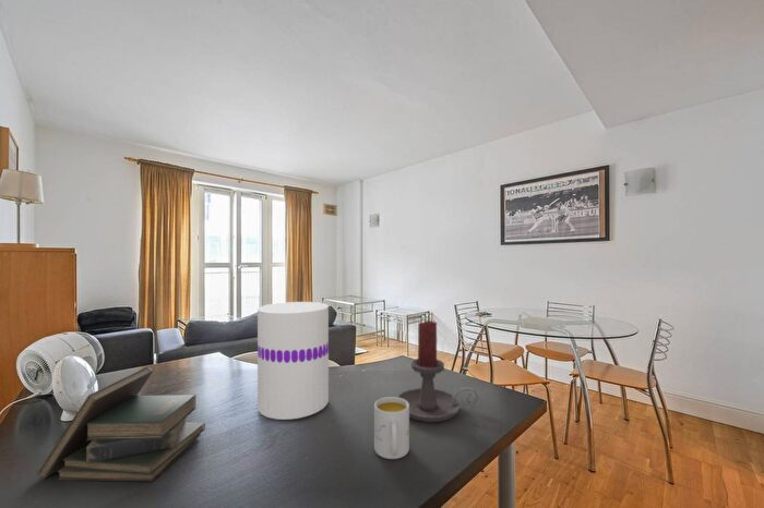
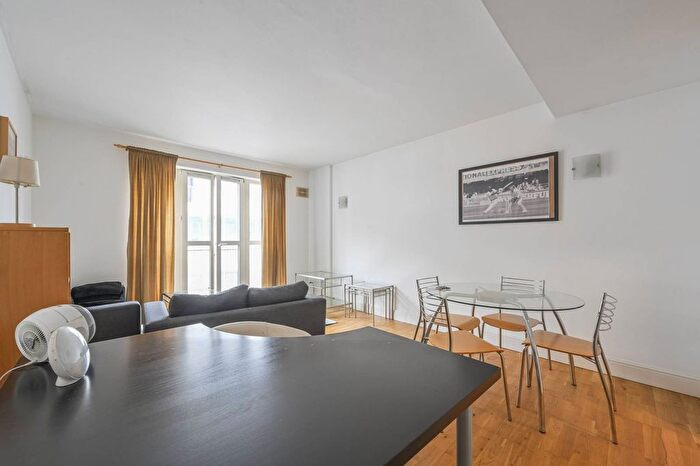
- mug [373,396,410,460]
- book [36,365,206,482]
- vase [256,301,330,421]
- candle holder [396,319,480,423]
